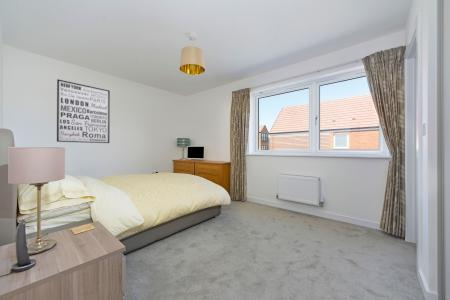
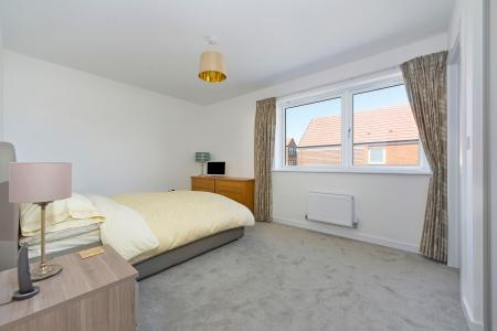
- wall art [56,78,111,144]
